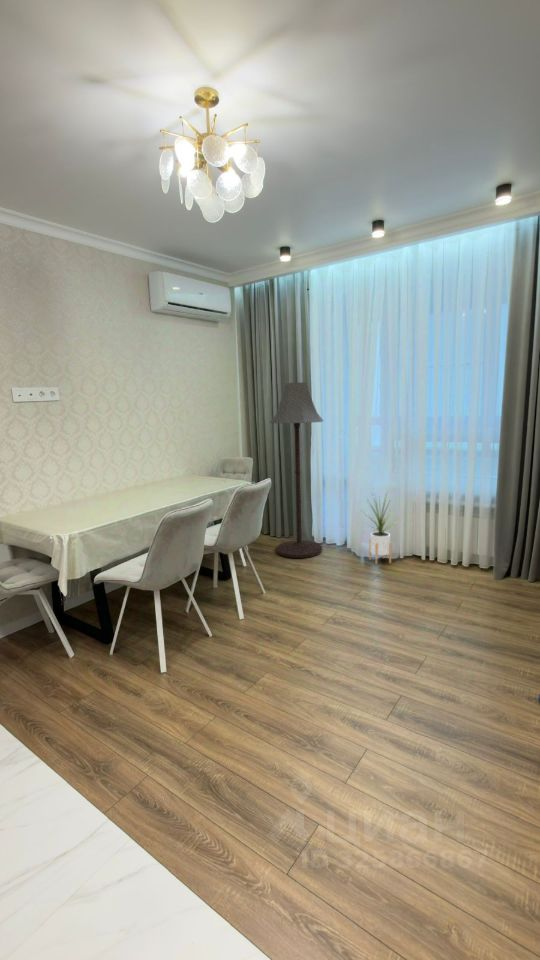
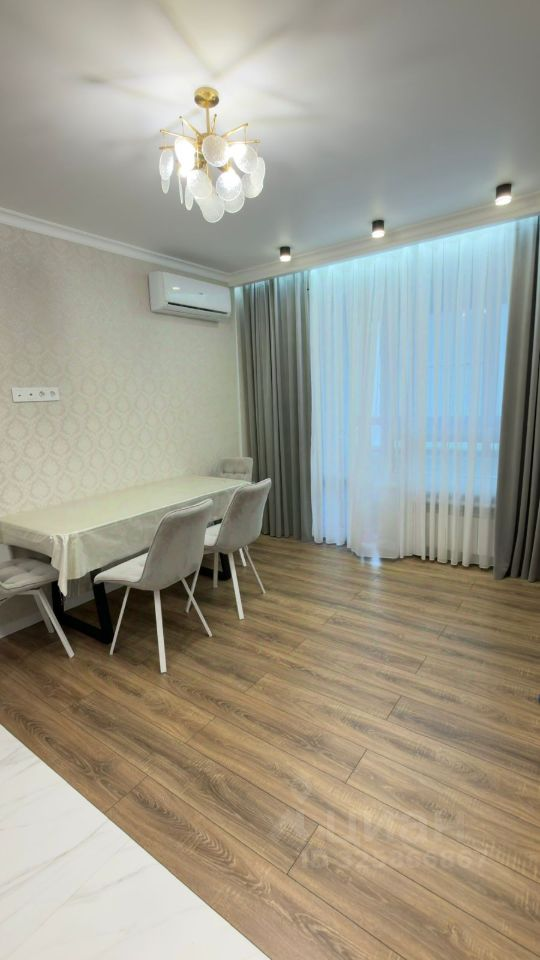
- house plant [359,488,400,566]
- floor lamp [269,382,324,559]
